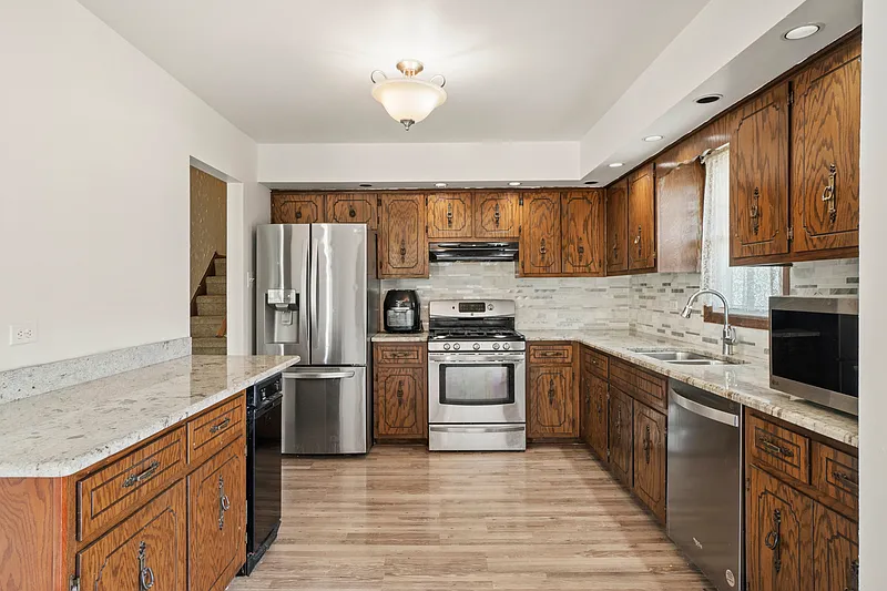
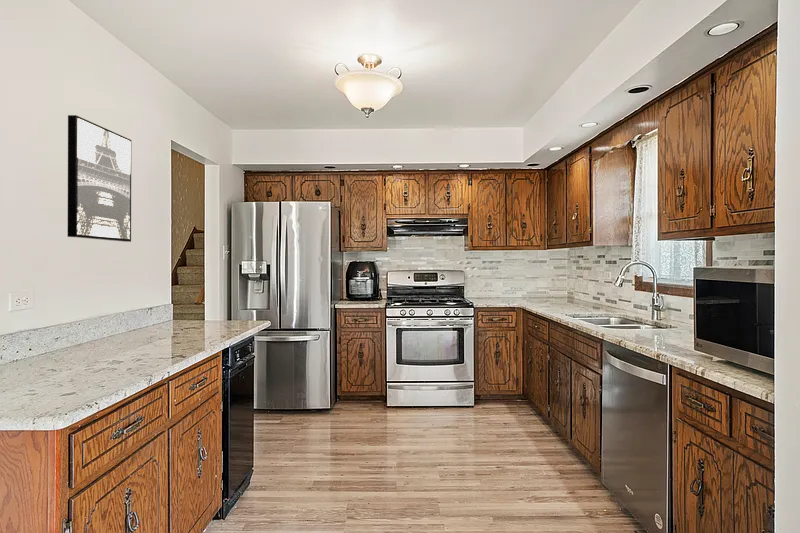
+ wall art [67,114,132,243]
